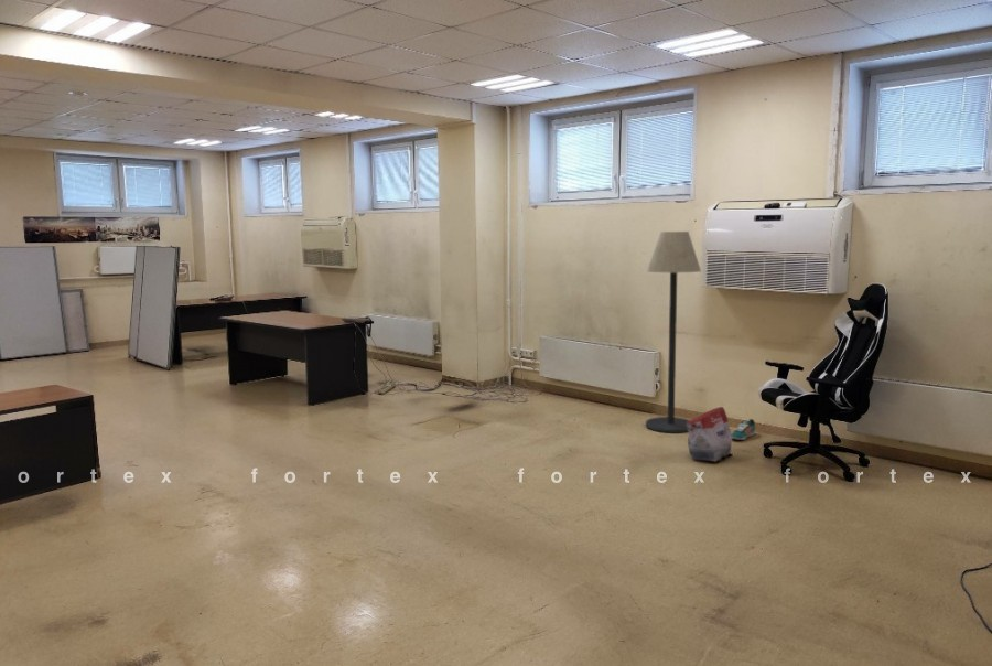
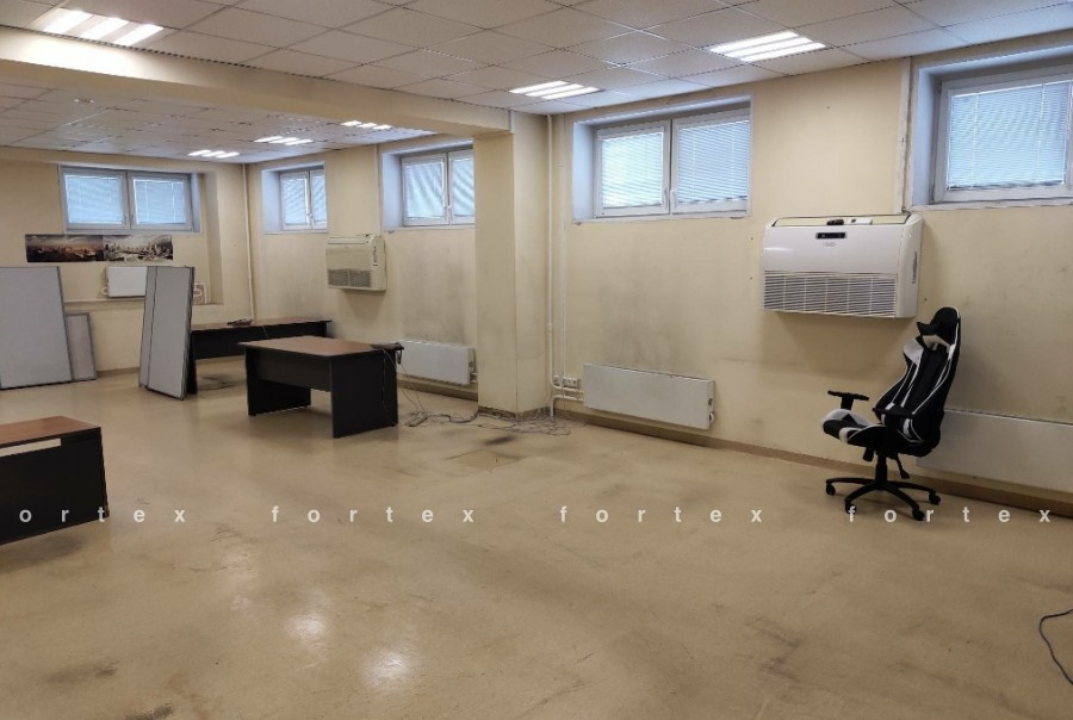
- sneaker [731,418,756,441]
- bag [687,406,733,463]
- floor lamp [645,230,702,434]
